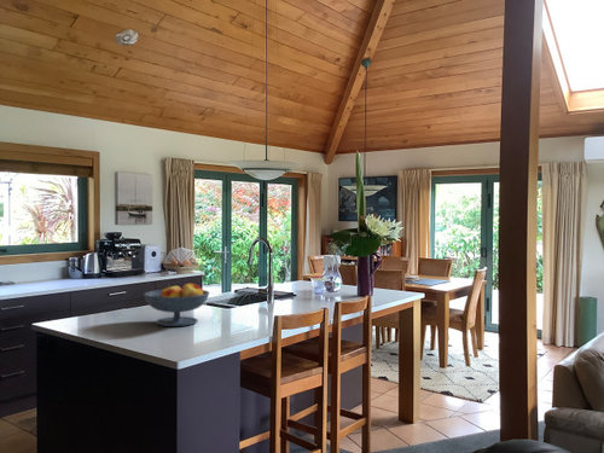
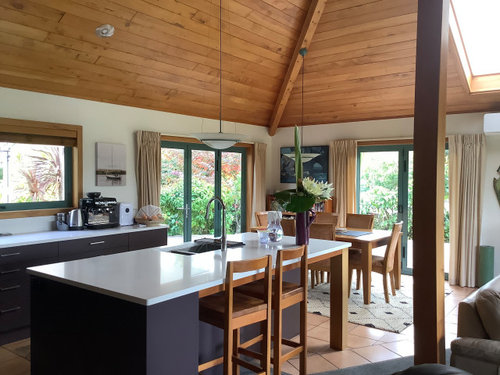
- fruit bowl [143,283,210,327]
